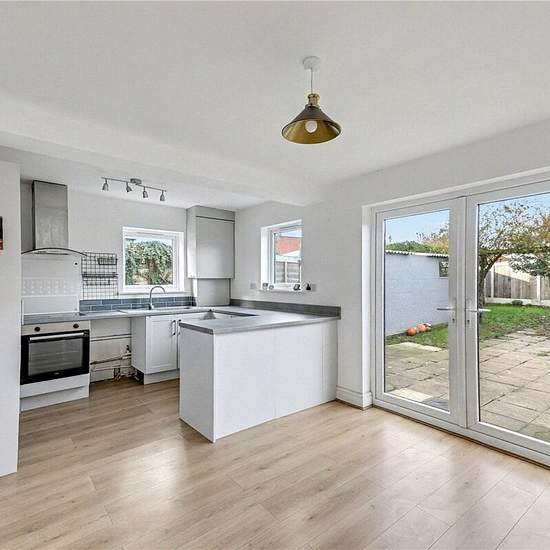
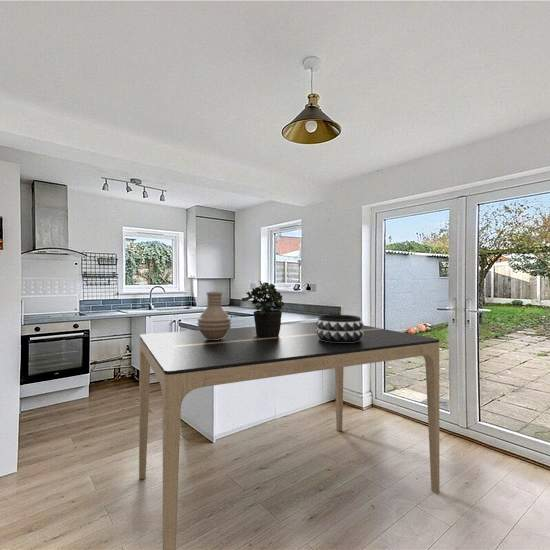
+ vase [196,291,232,340]
+ potted plant [241,280,285,337]
+ dining table [138,322,440,550]
+ decorative bowl [315,314,365,343]
